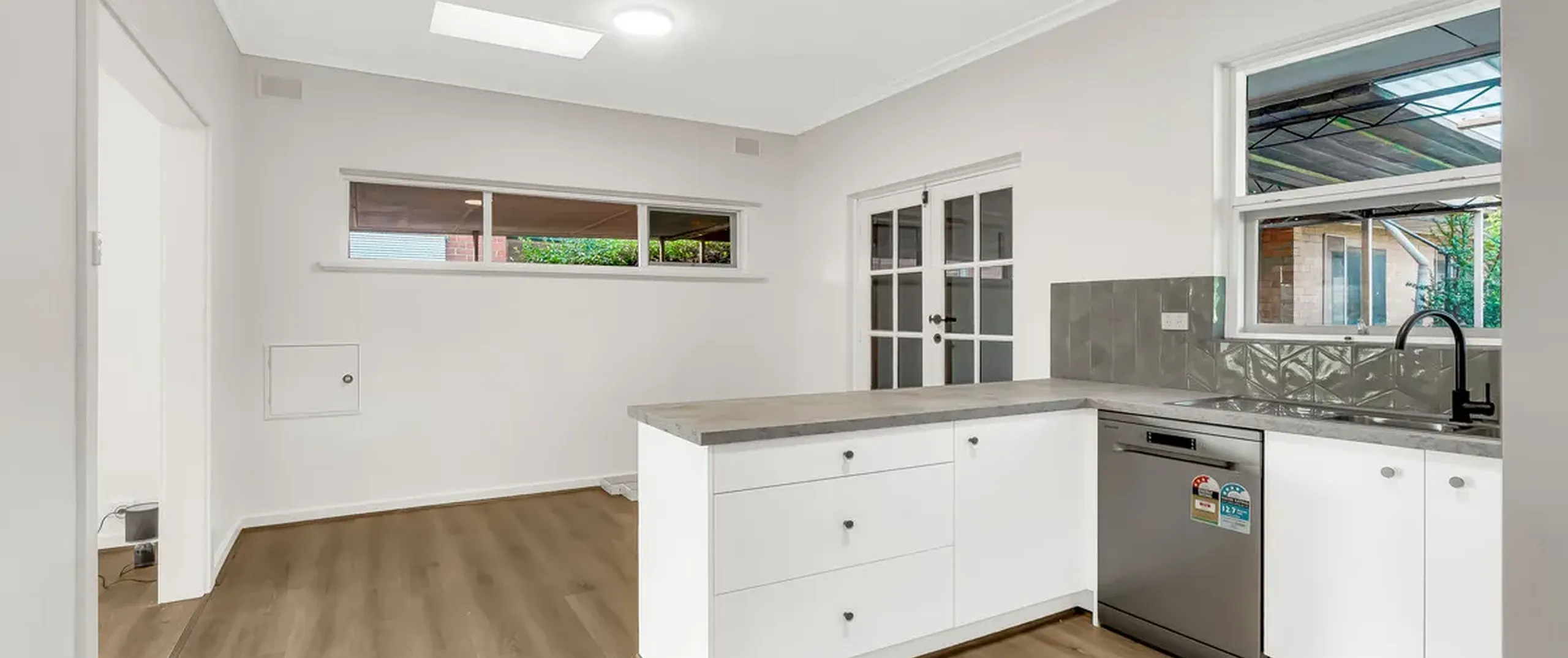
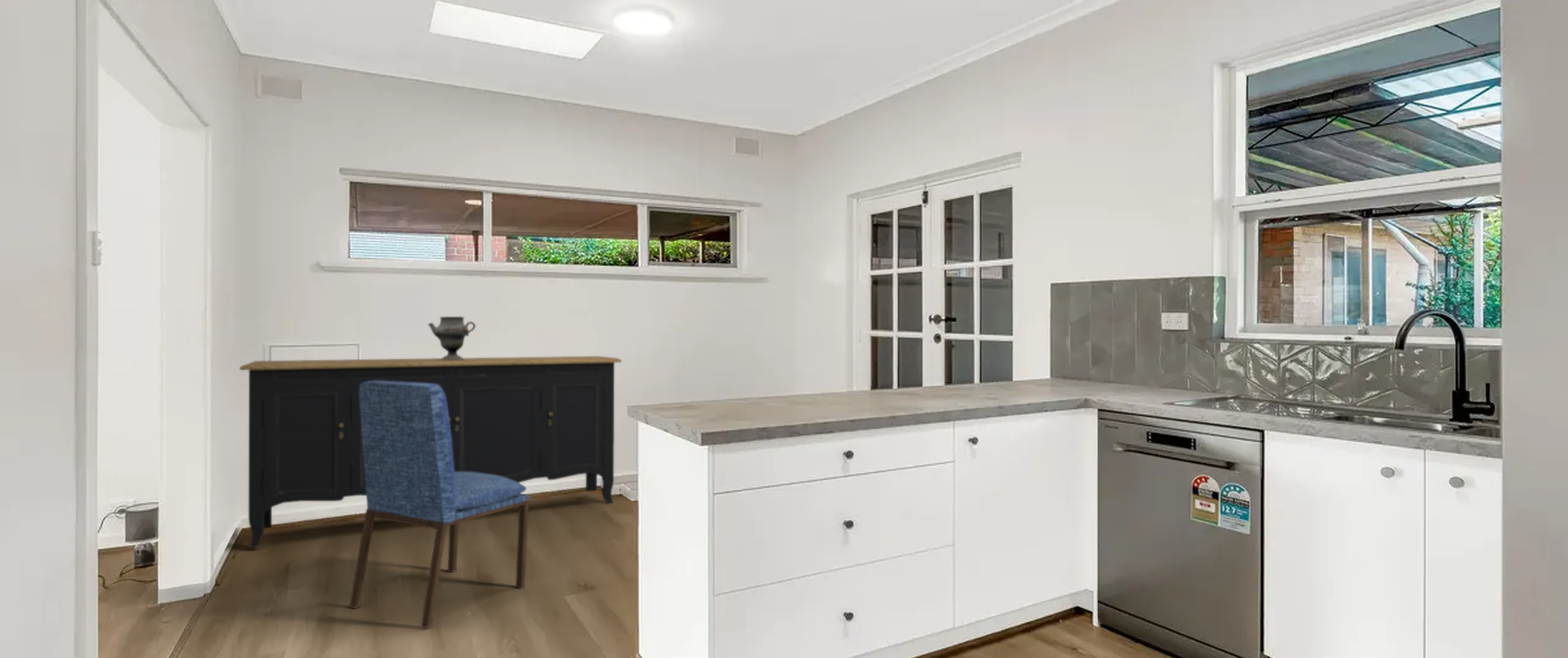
+ sideboard [239,356,622,548]
+ decorative vase [428,316,477,360]
+ dining chair [349,381,530,629]
